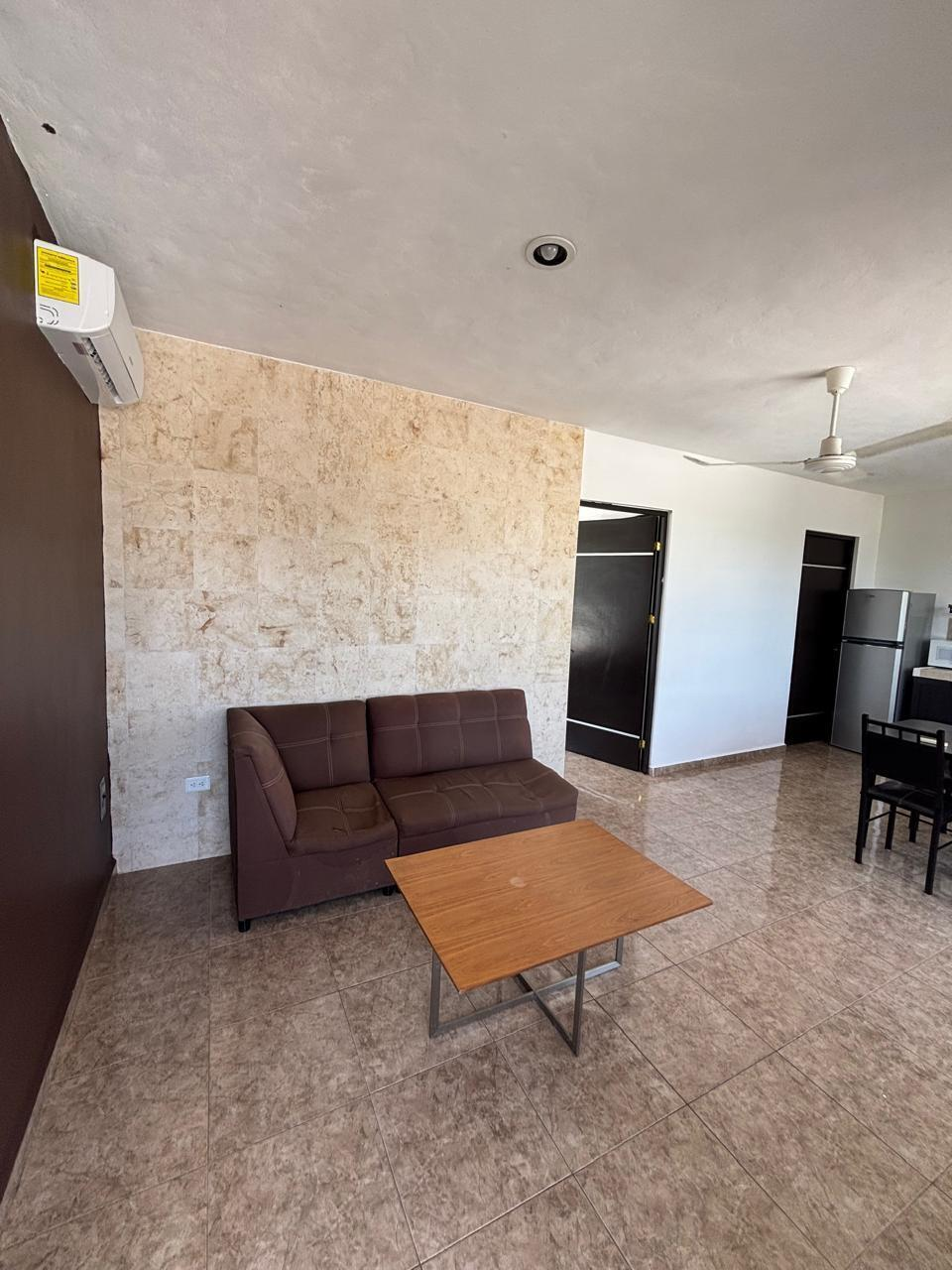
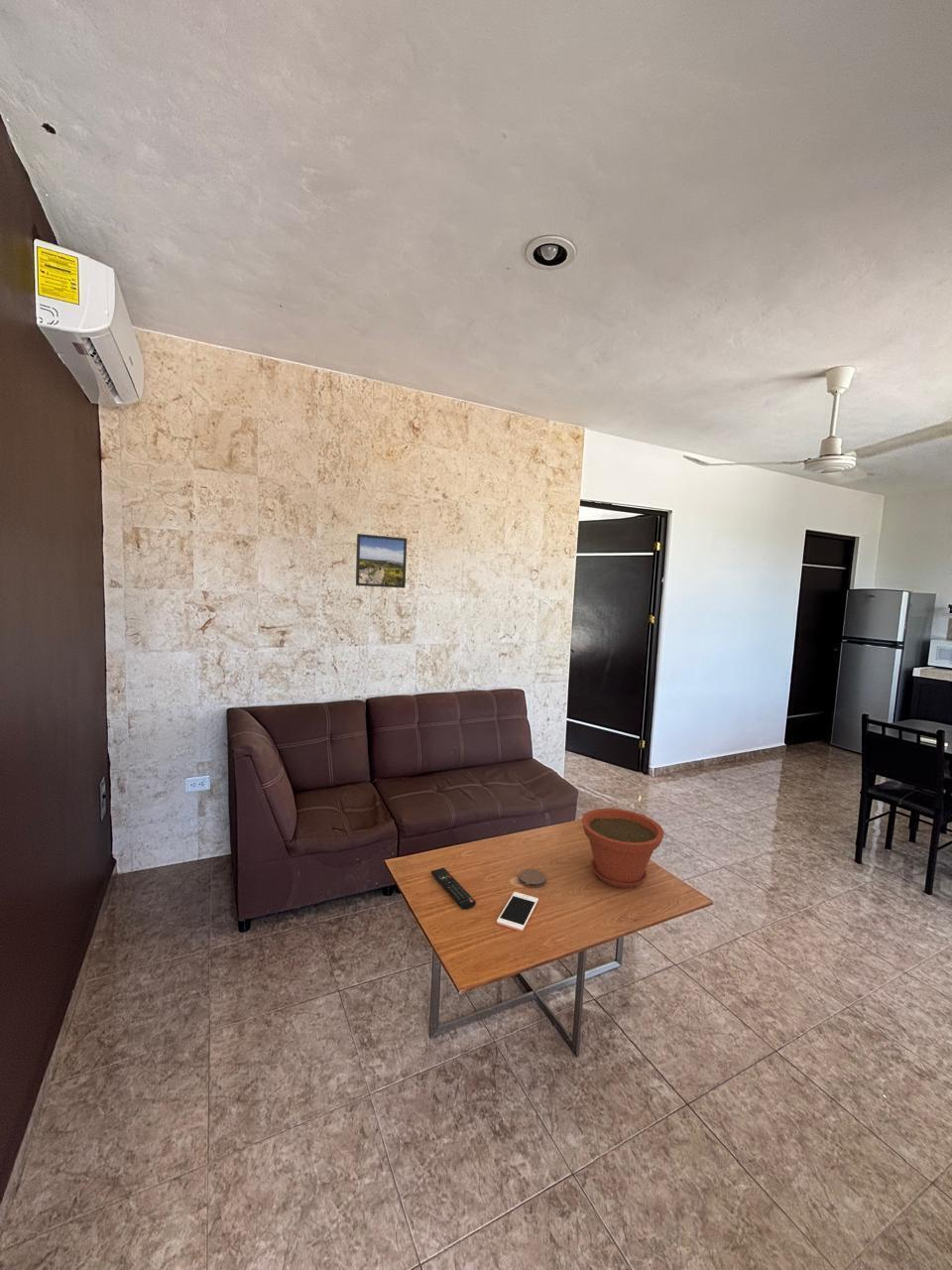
+ coaster [518,868,546,889]
+ cell phone [496,891,539,933]
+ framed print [355,533,408,588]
+ plant pot [581,808,664,889]
+ remote control [430,867,477,911]
